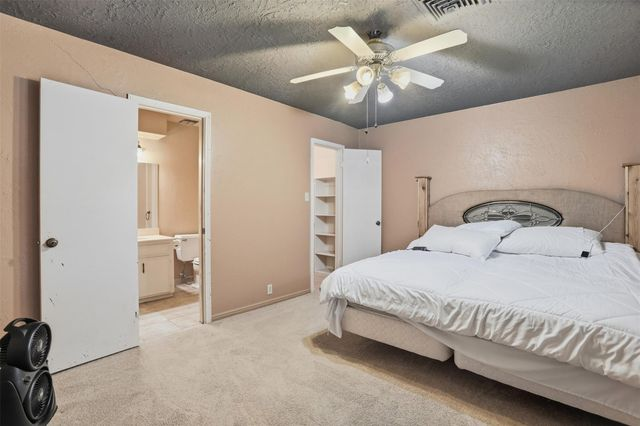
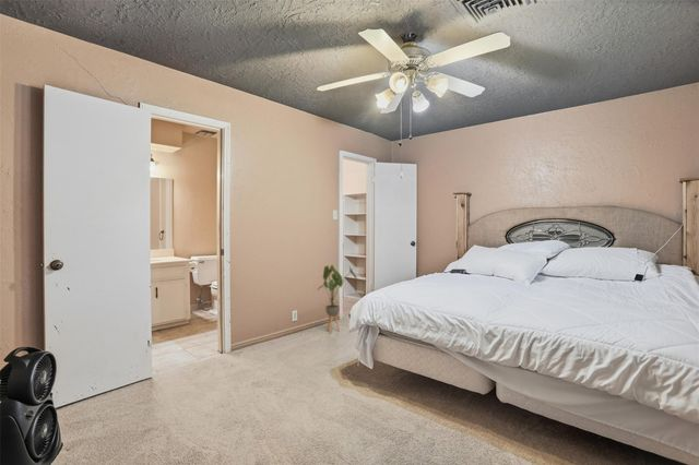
+ house plant [315,264,359,334]
